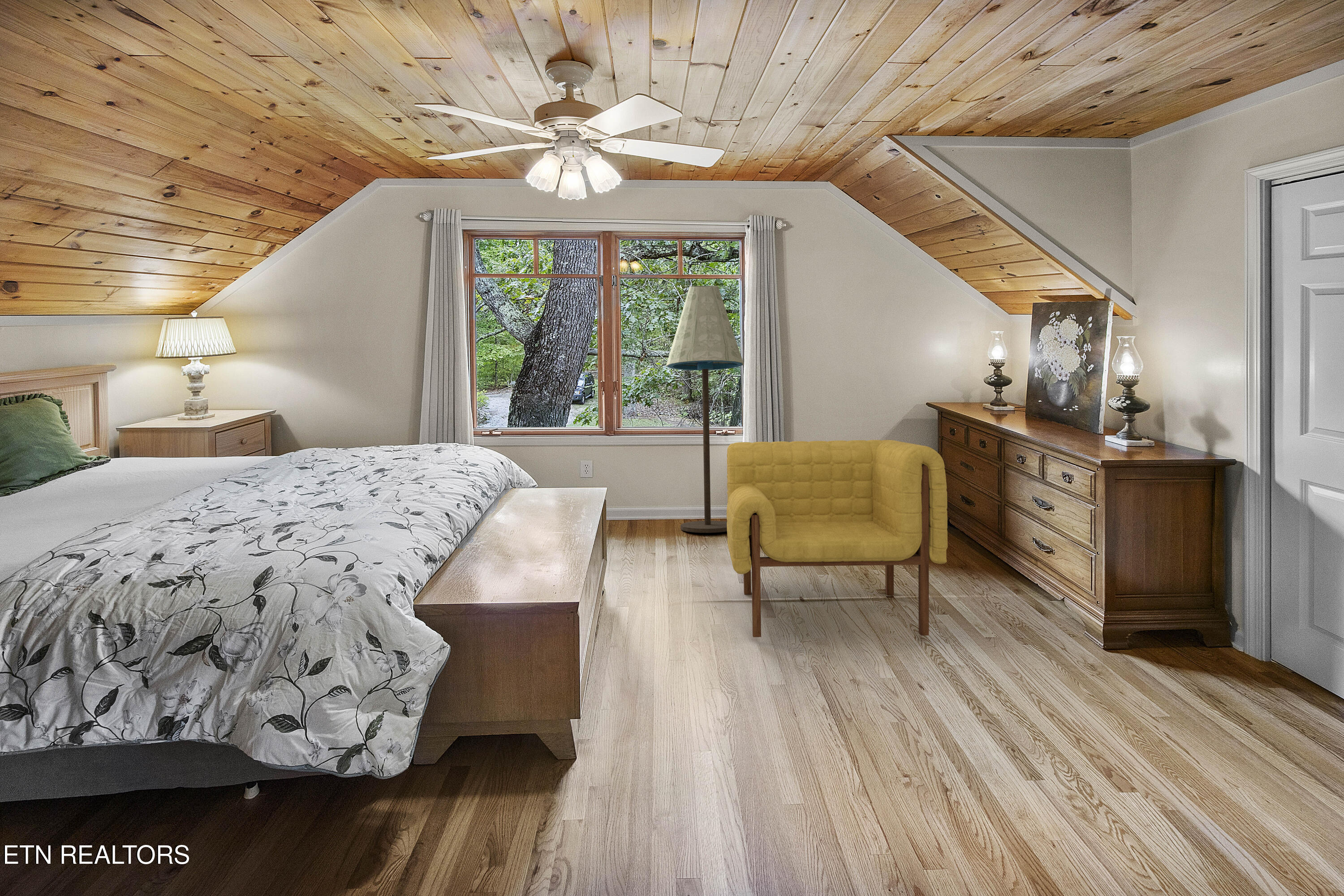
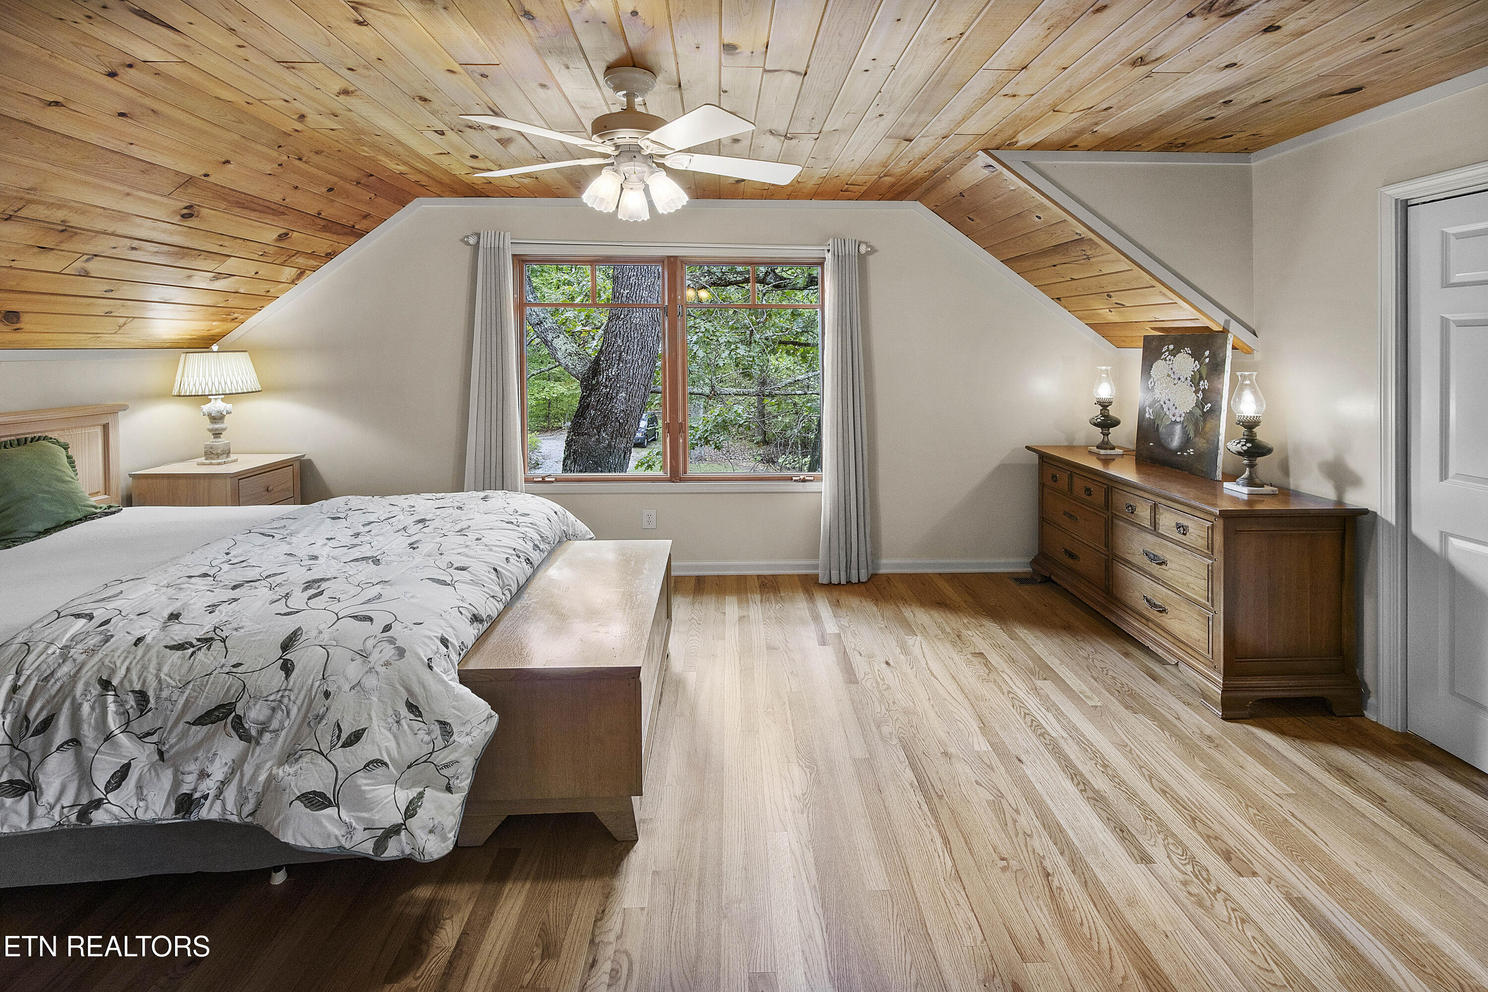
- floor lamp [666,285,745,533]
- armchair [726,439,948,638]
